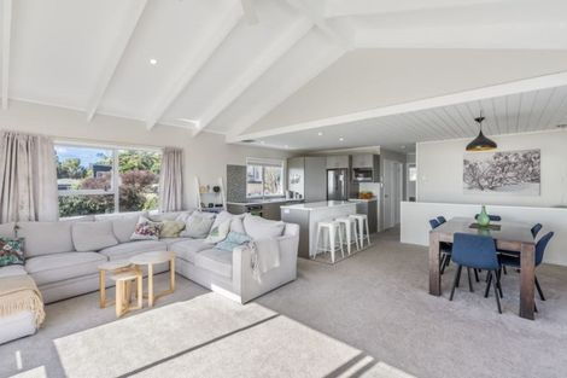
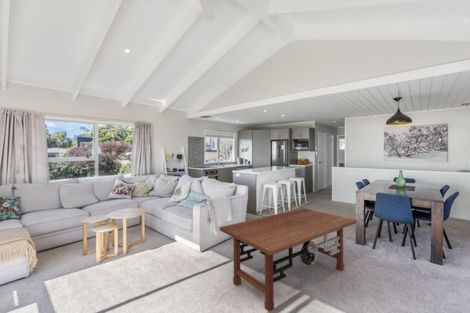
+ coffee table [219,207,358,313]
